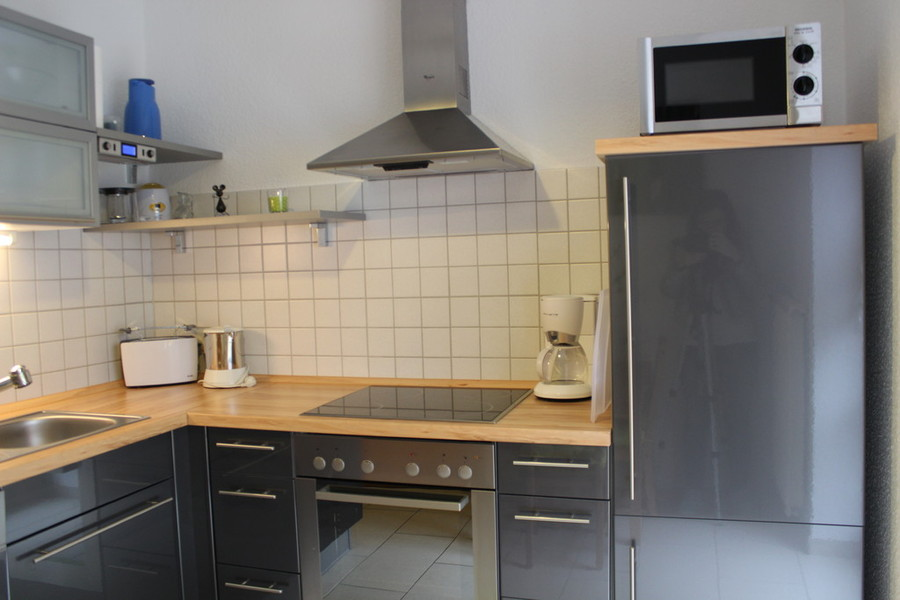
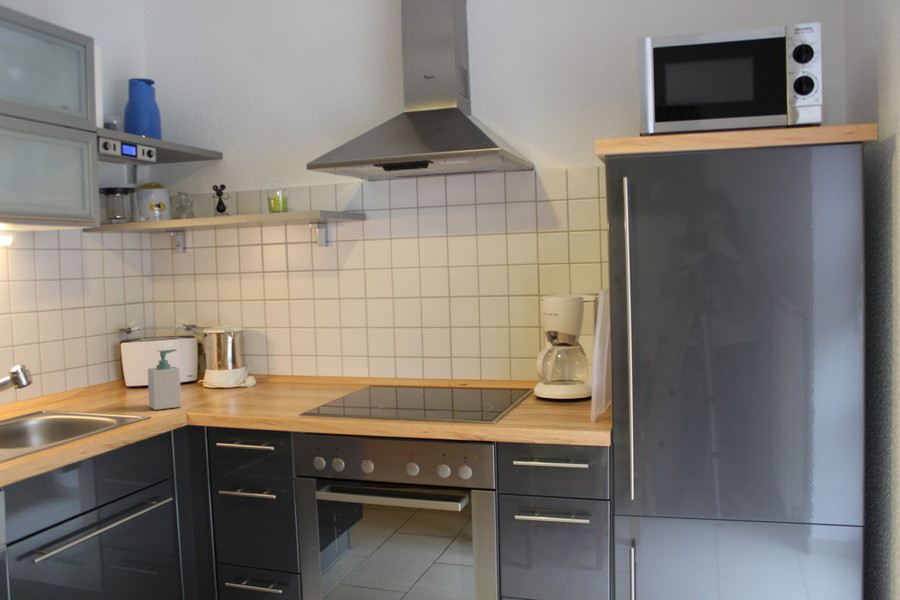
+ soap bottle [147,348,182,411]
